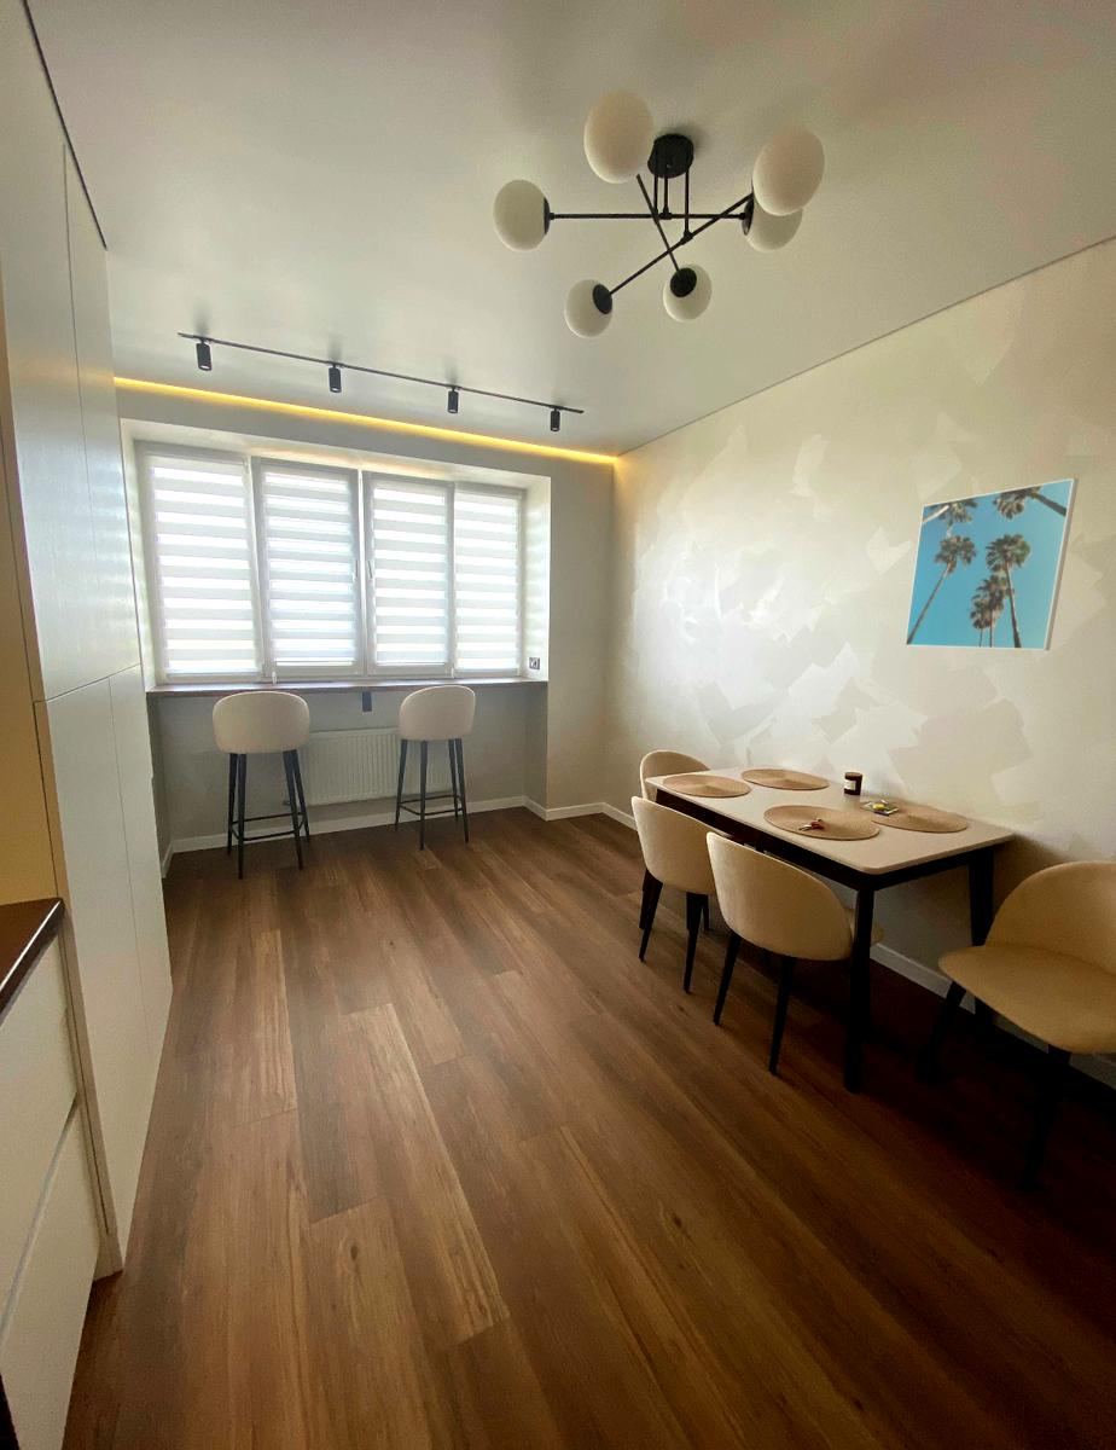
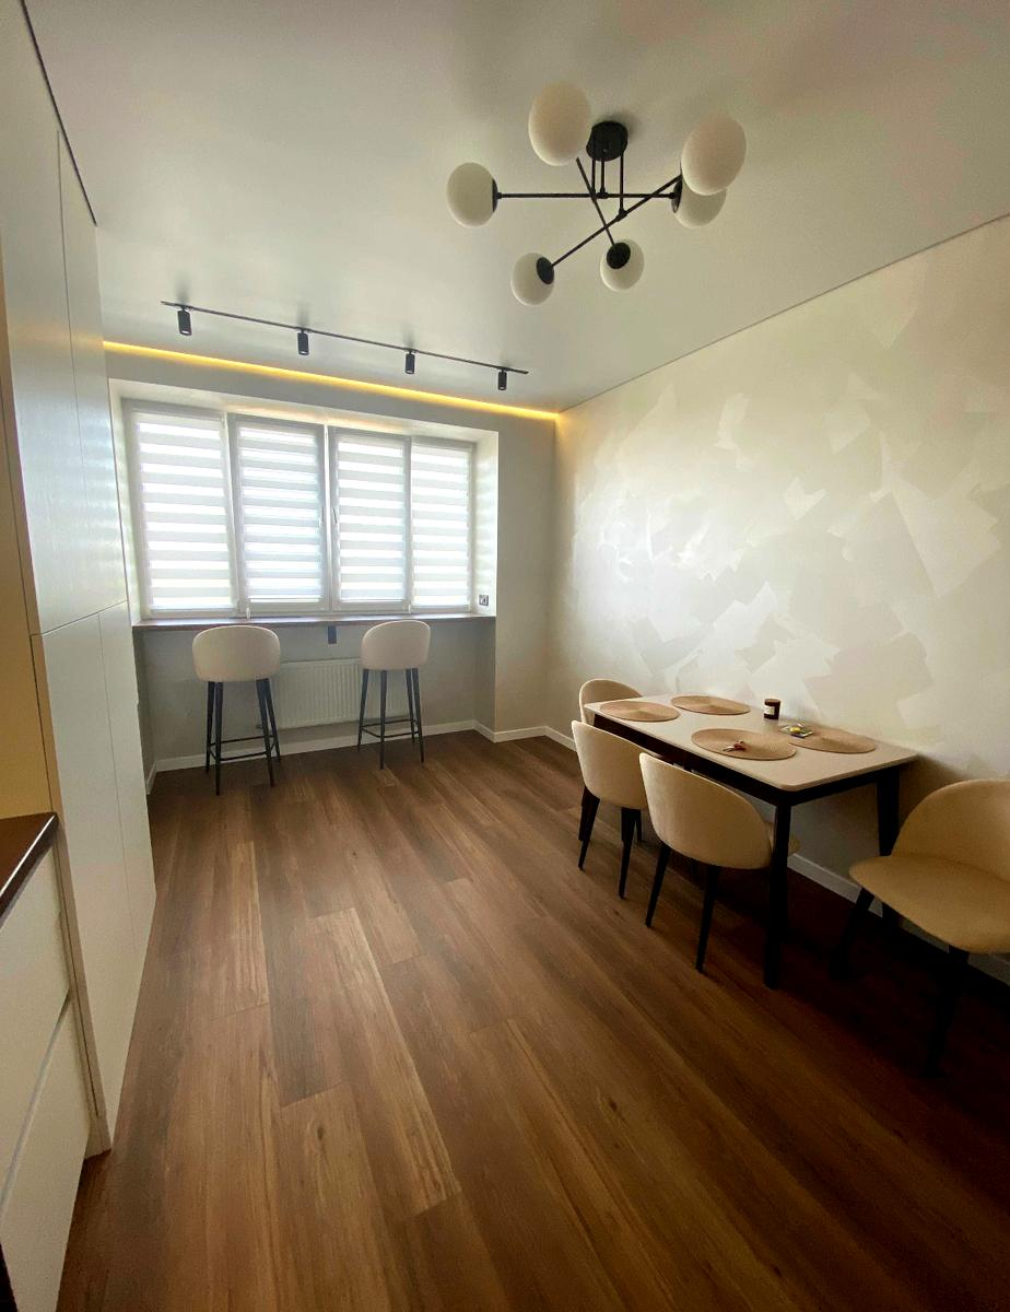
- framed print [903,477,1080,651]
